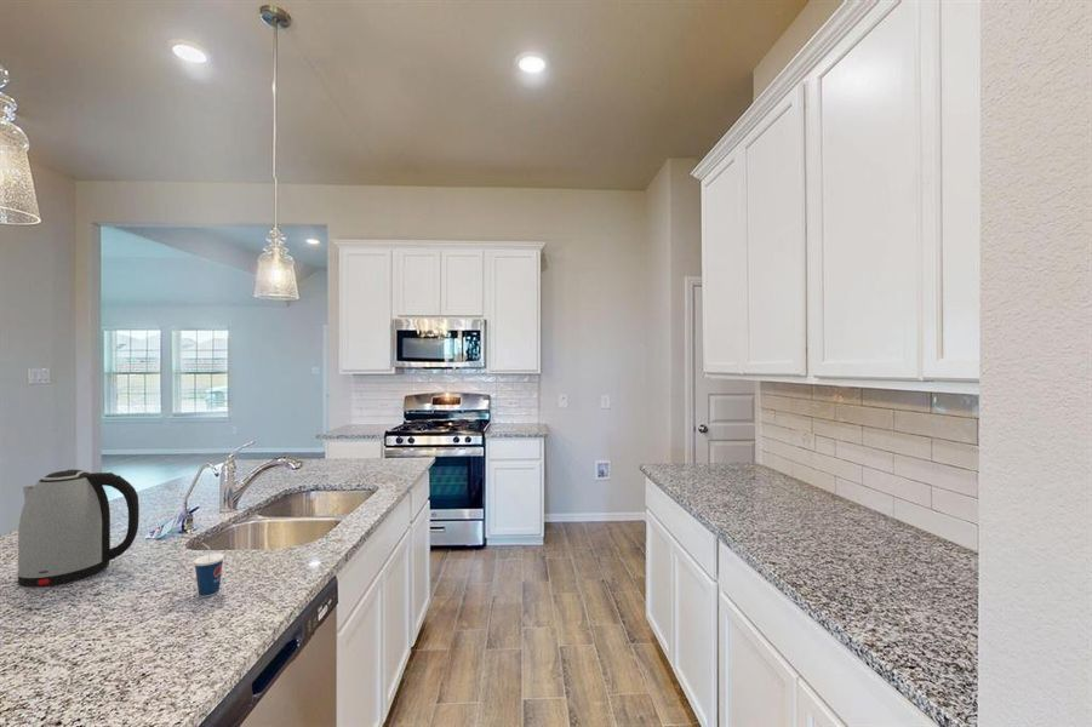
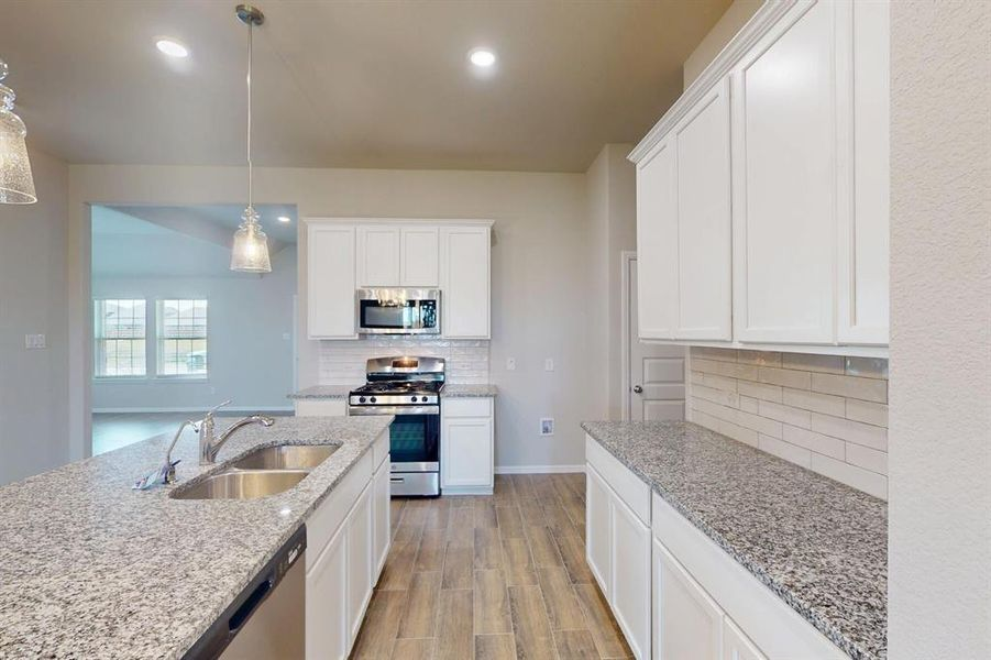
- cup [193,542,225,599]
- kettle [16,469,141,589]
